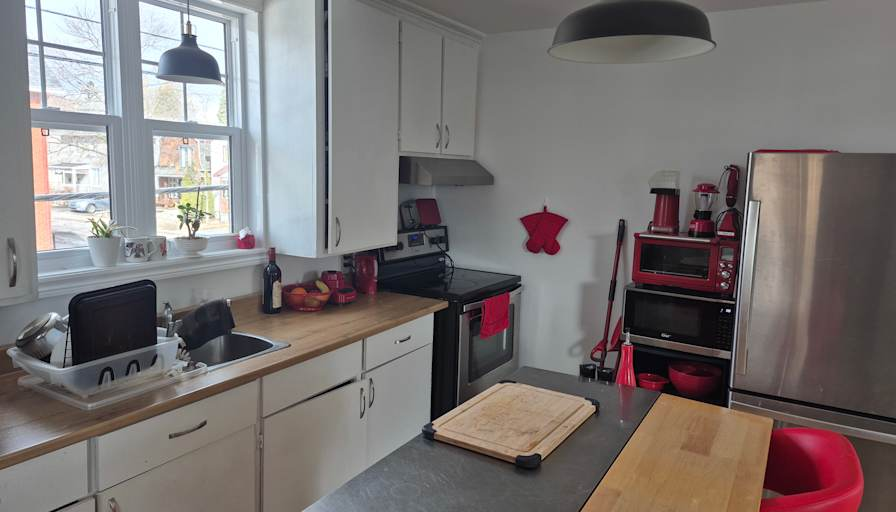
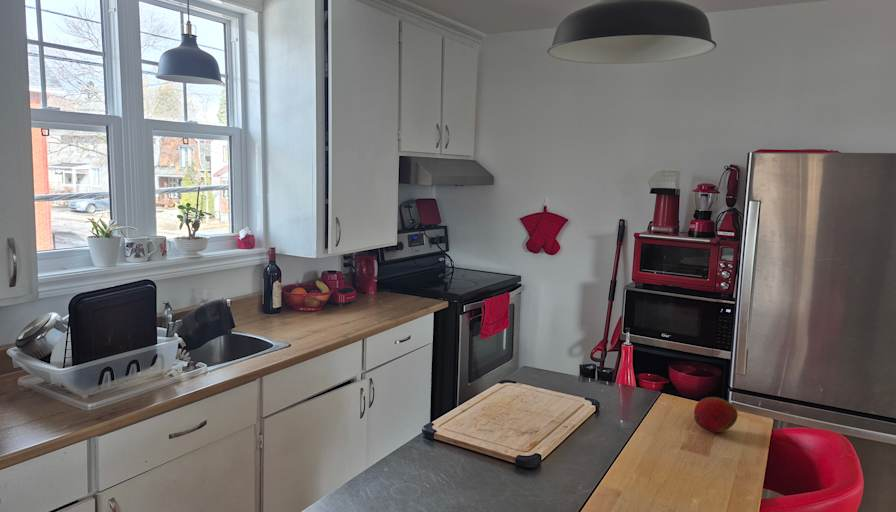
+ fruit [693,396,739,434]
